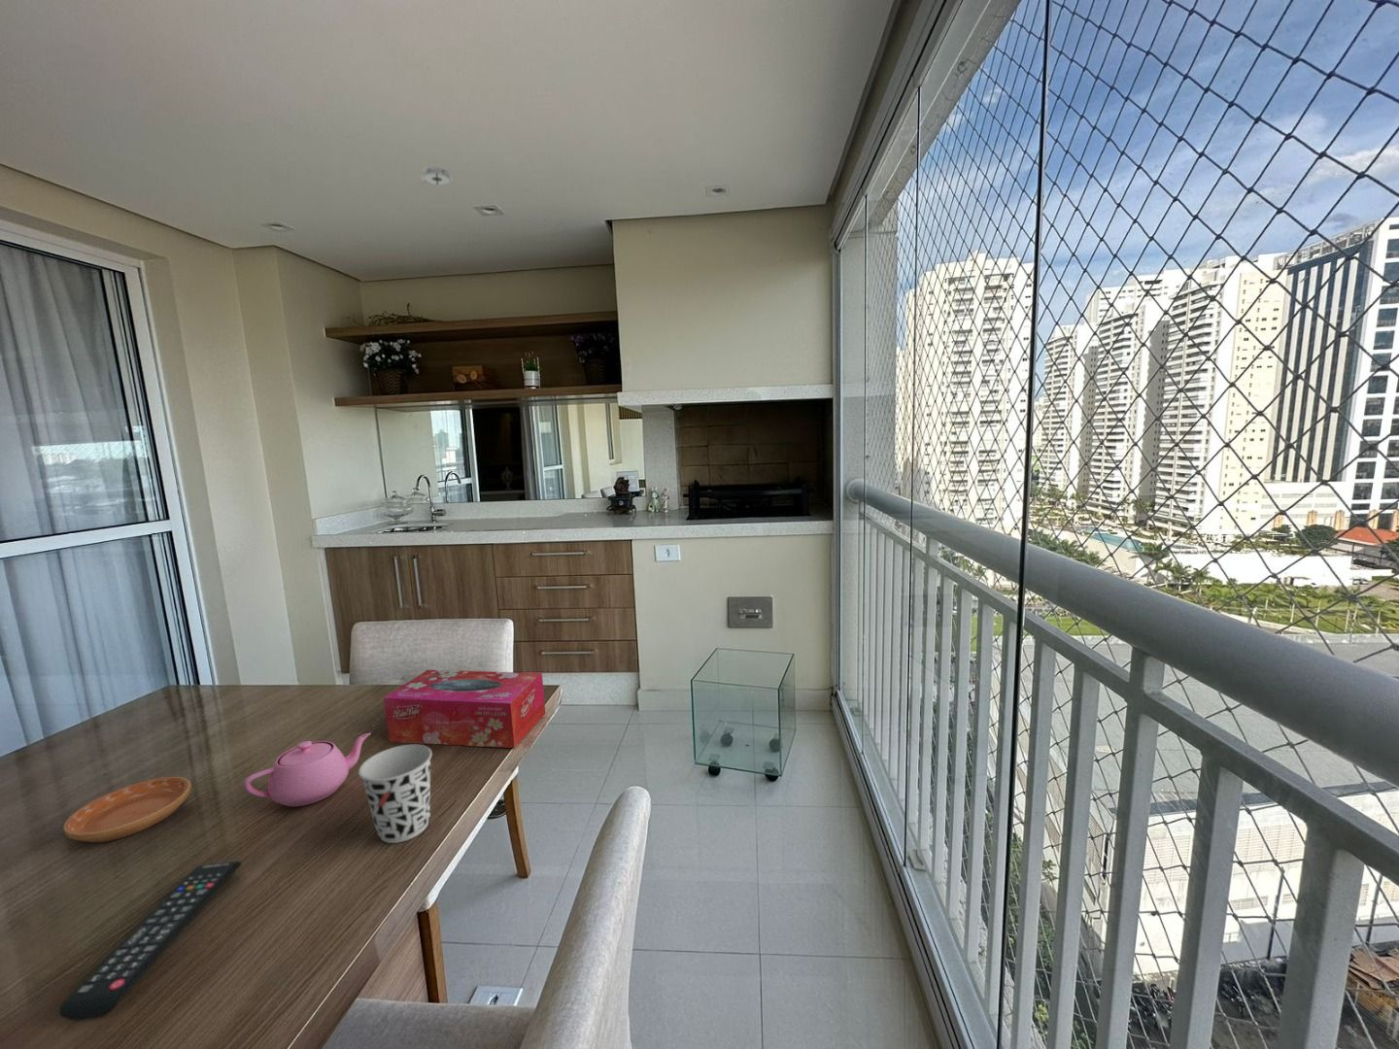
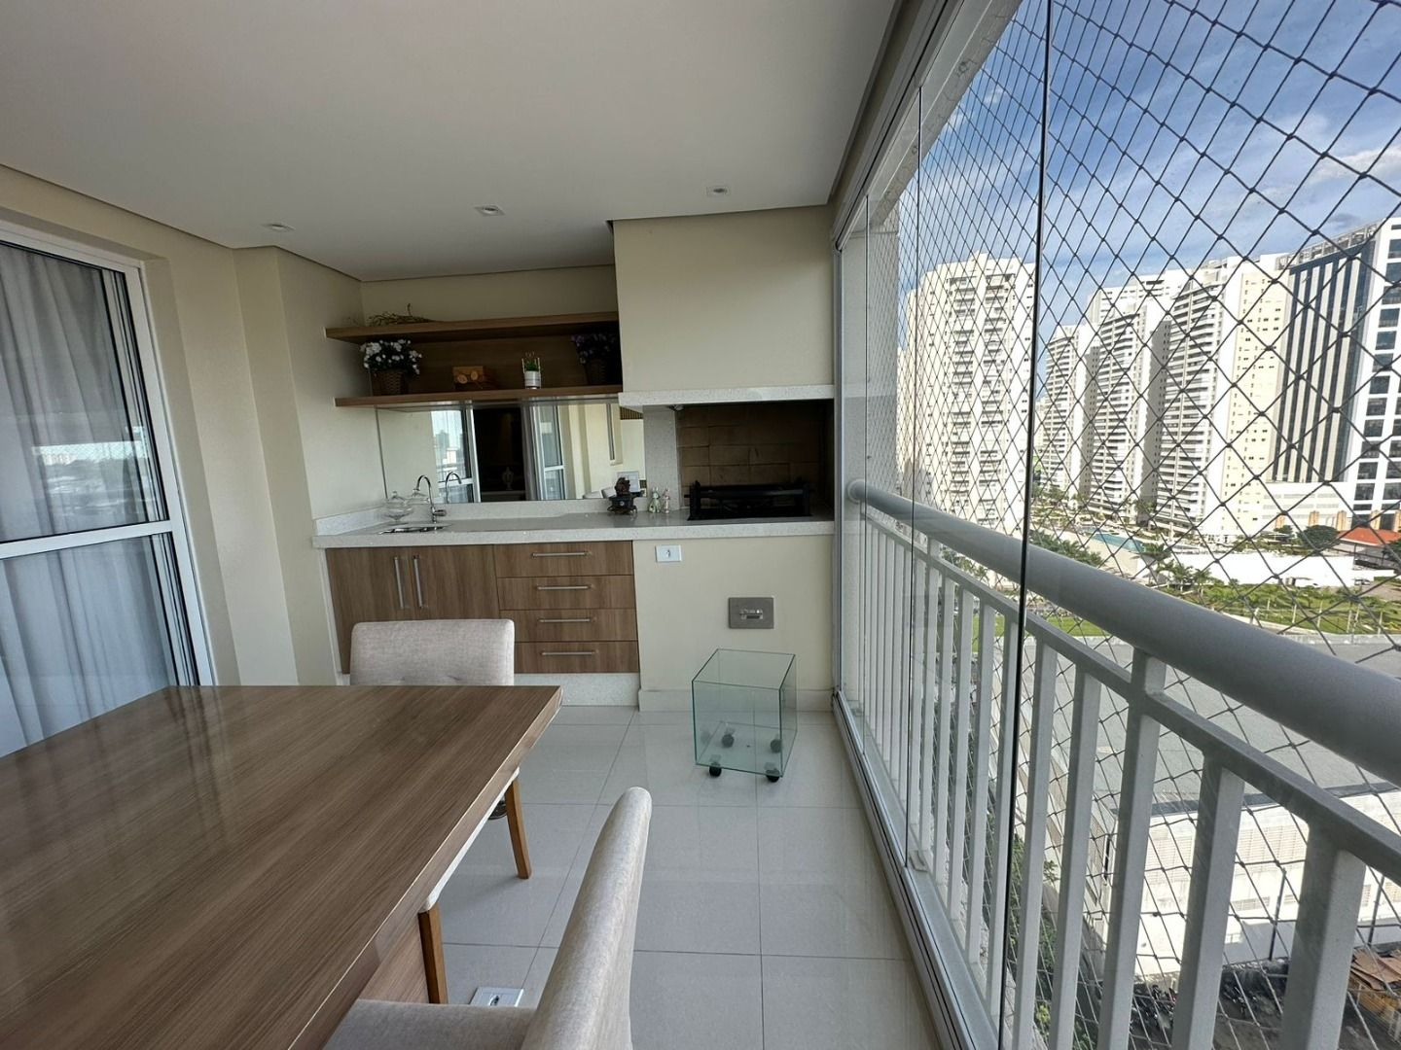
- remote control [58,859,242,1020]
- teapot [242,733,372,808]
- smoke detector [420,165,454,185]
- tissue box [382,669,546,749]
- cup [358,744,433,844]
- saucer [62,776,193,843]
